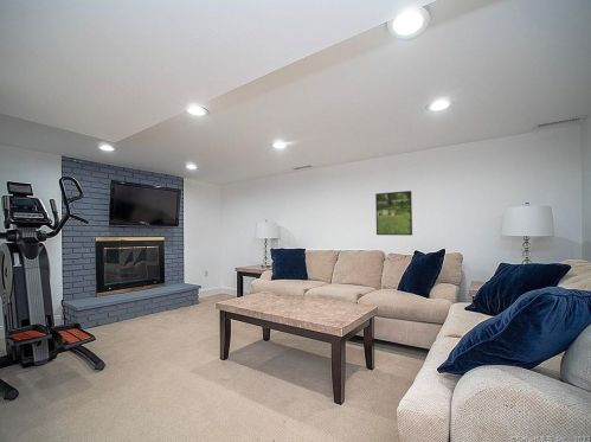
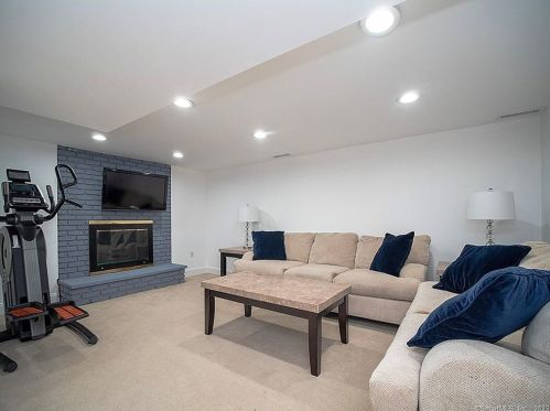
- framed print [374,190,413,237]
